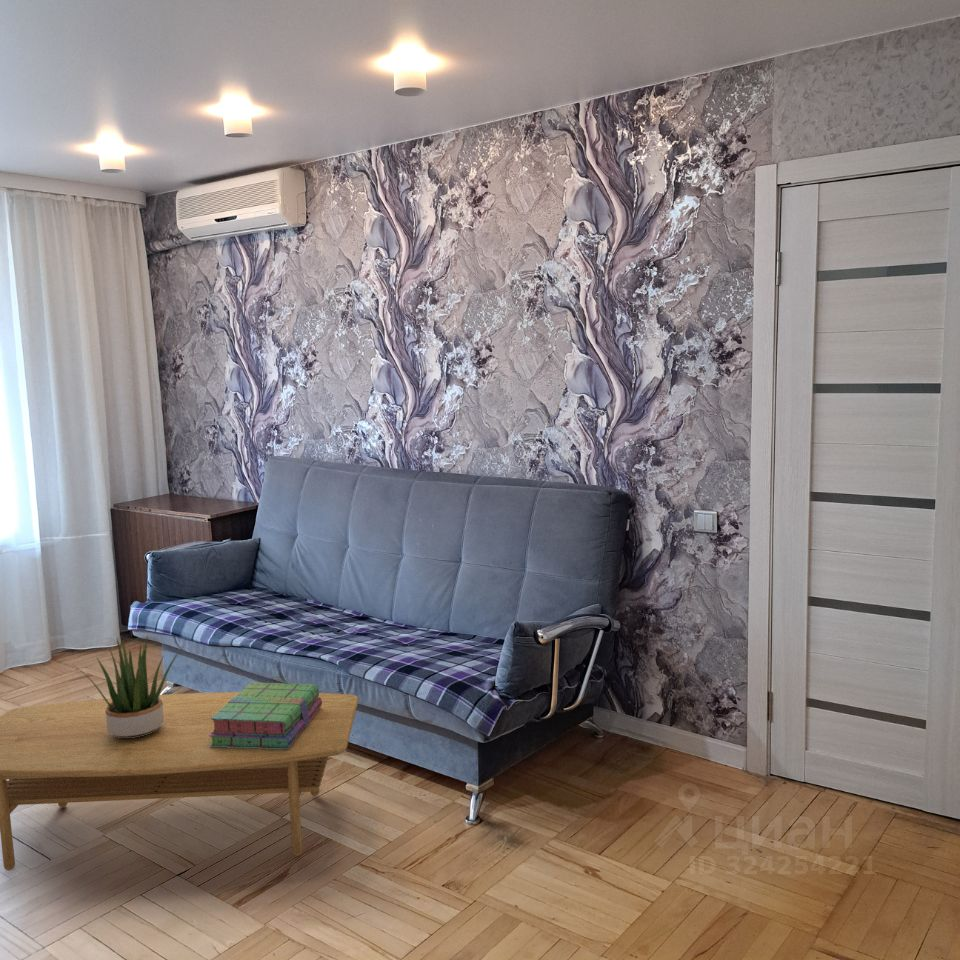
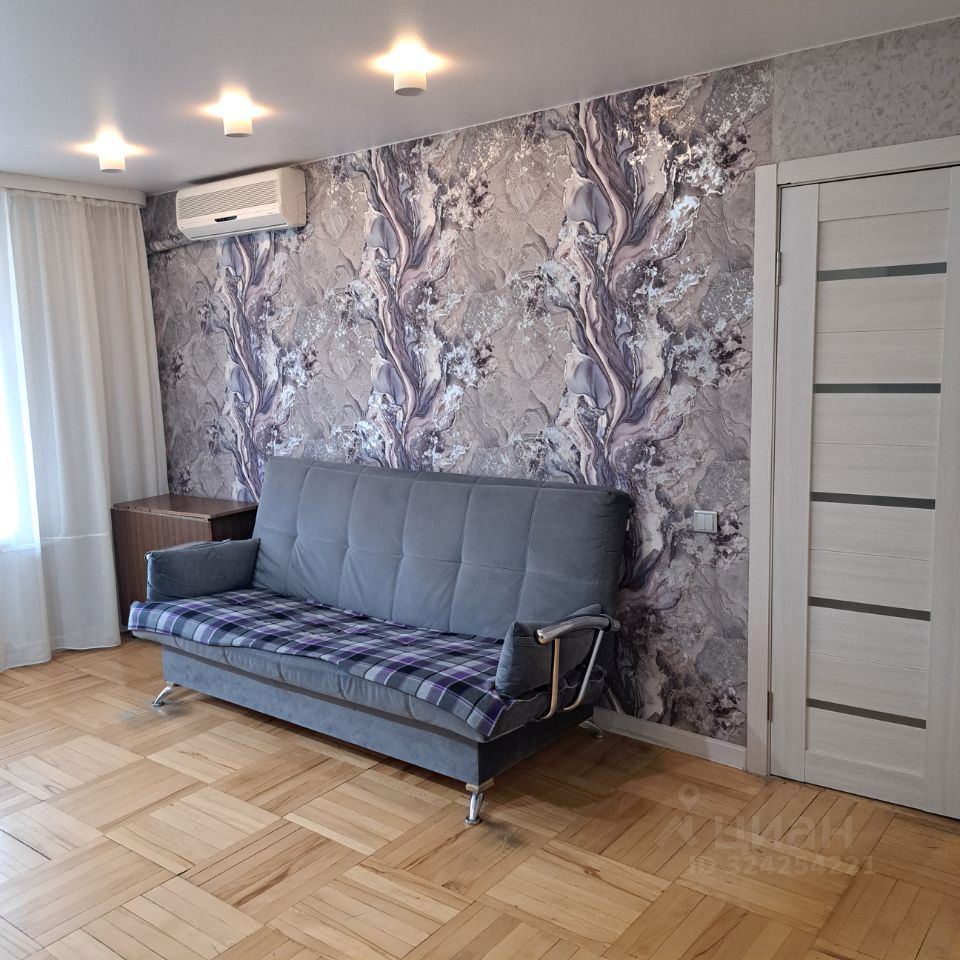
- stack of books [208,682,322,749]
- coffee table [0,691,359,871]
- potted plant [73,634,185,738]
